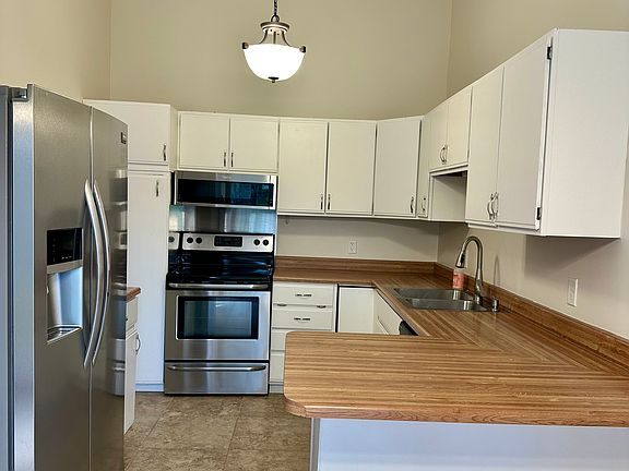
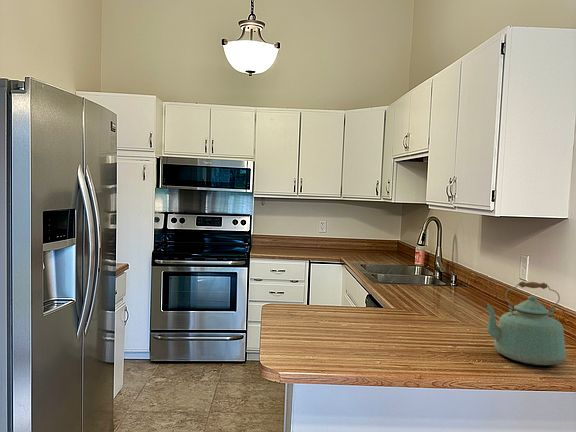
+ kettle [483,280,567,366]
